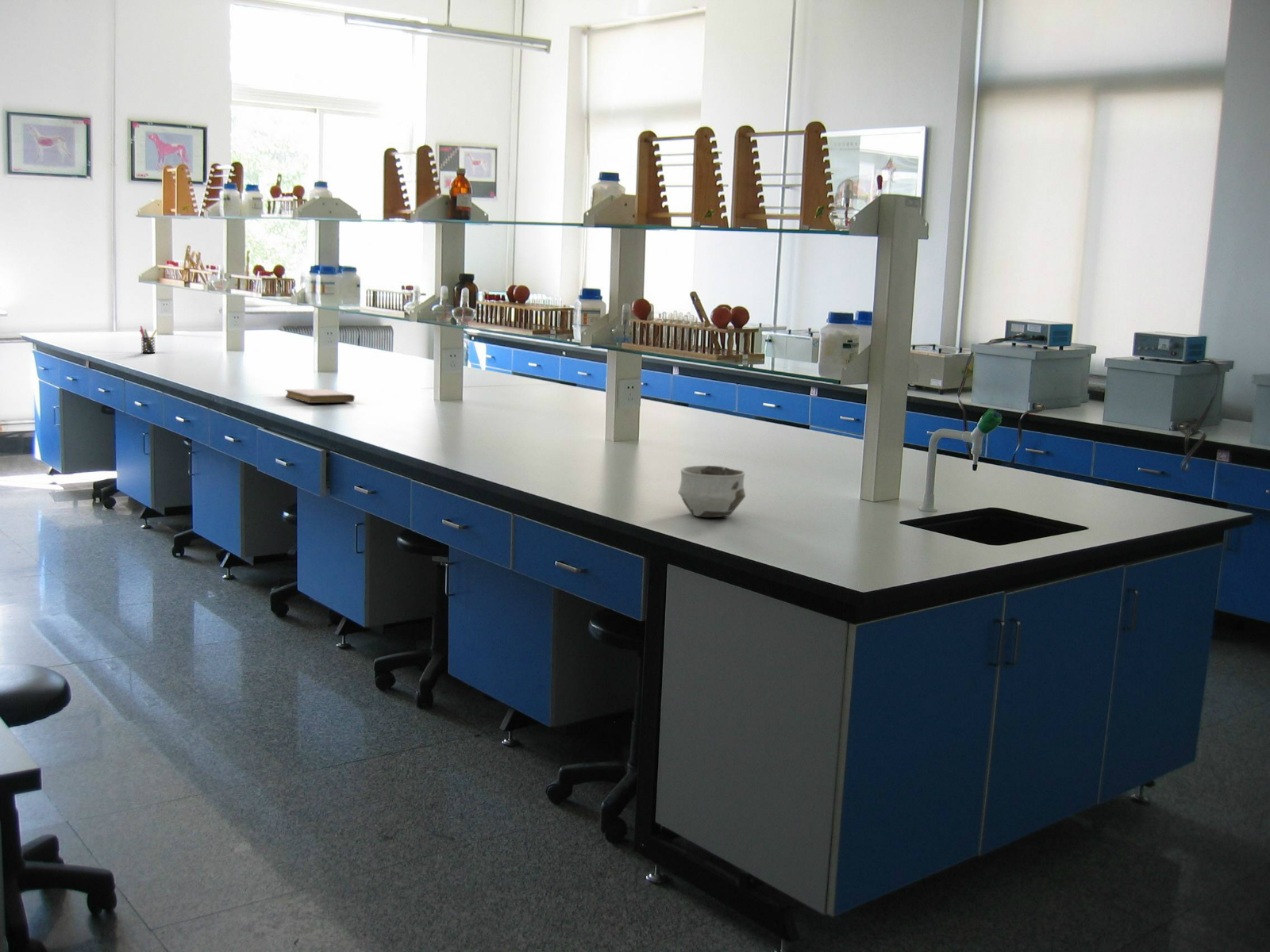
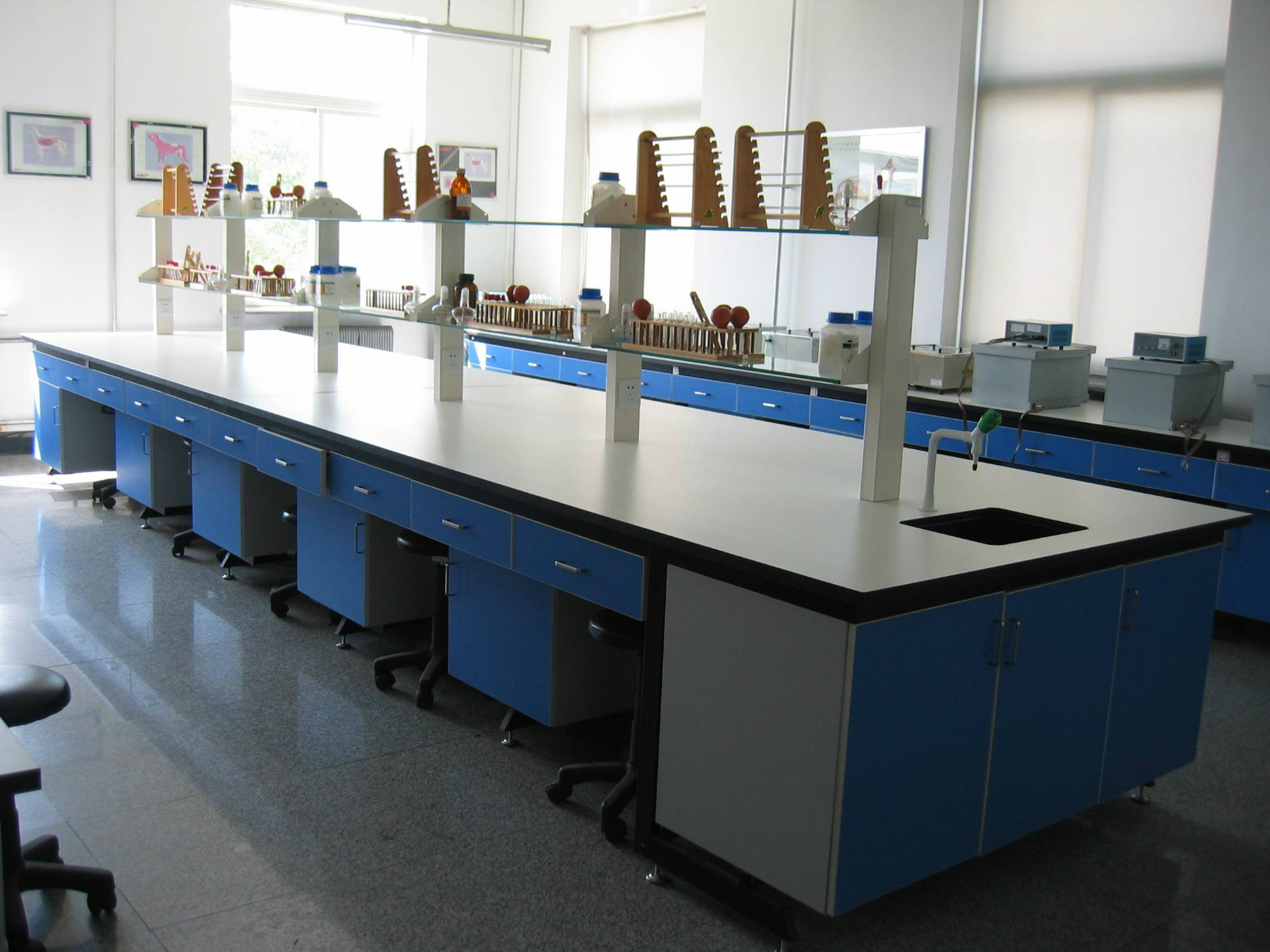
- pen holder [139,325,158,354]
- notebook [285,389,356,404]
- ceramic bowl [677,465,746,518]
